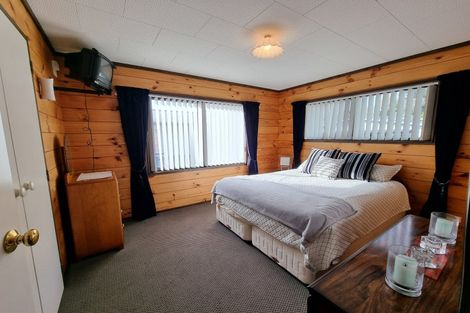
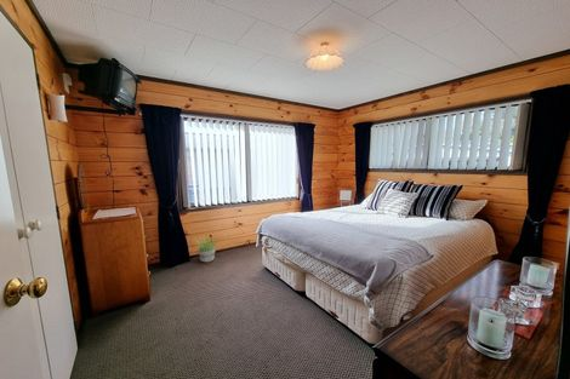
+ potted plant [194,235,221,264]
